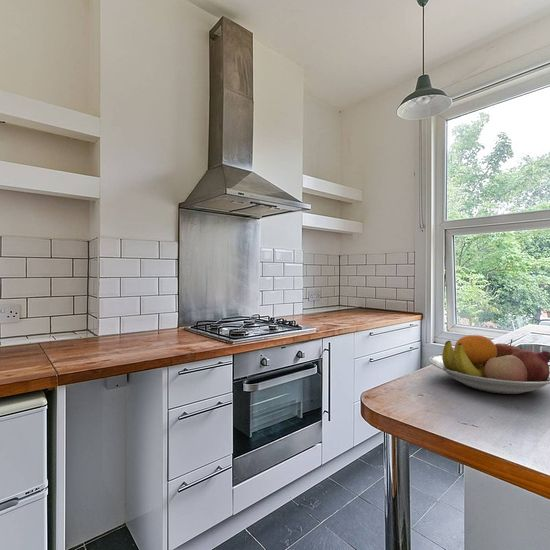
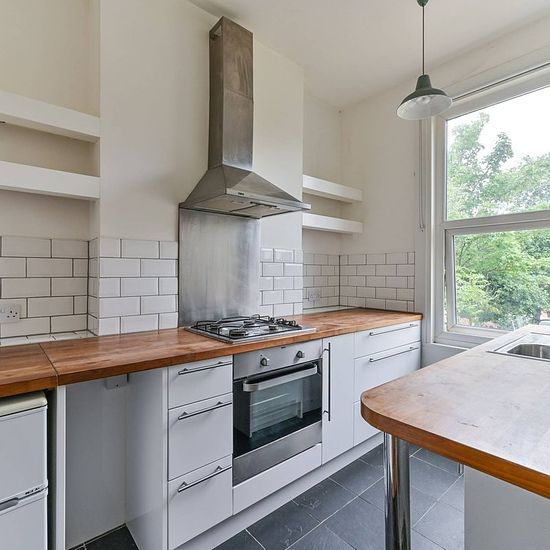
- fruit bowl [428,334,550,395]
